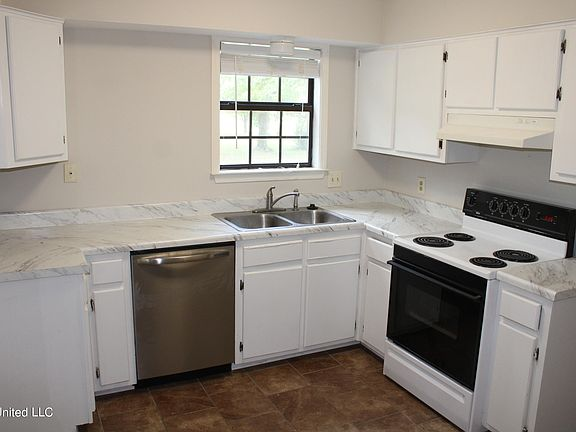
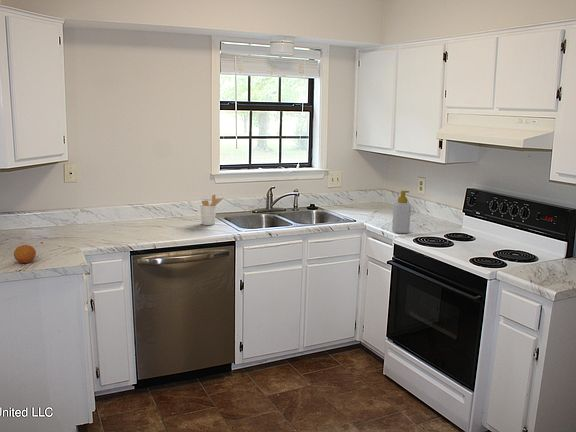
+ fruit [13,244,37,264]
+ soap bottle [391,190,412,234]
+ utensil holder [199,194,224,226]
